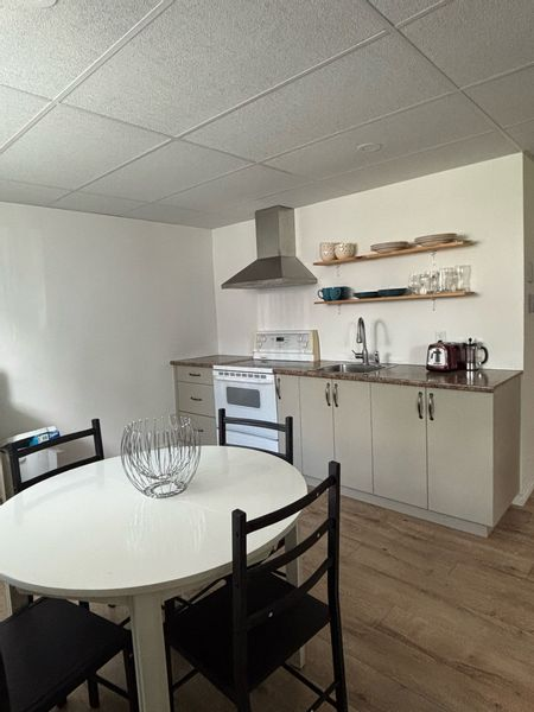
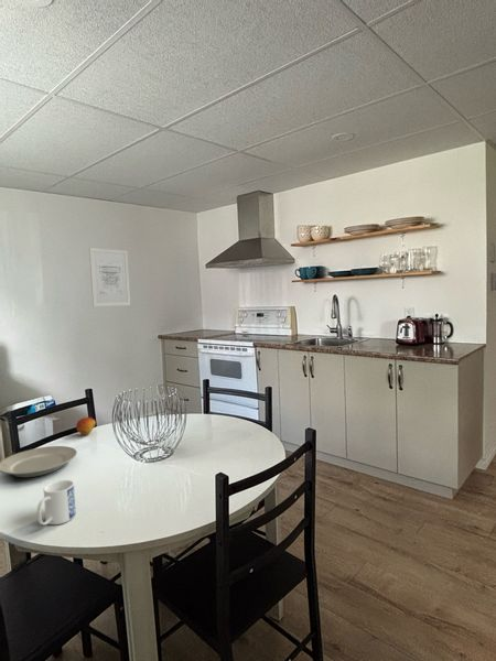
+ plate [0,445,78,478]
+ fruit [75,416,97,436]
+ wall art [88,247,131,307]
+ mug [36,479,77,527]
